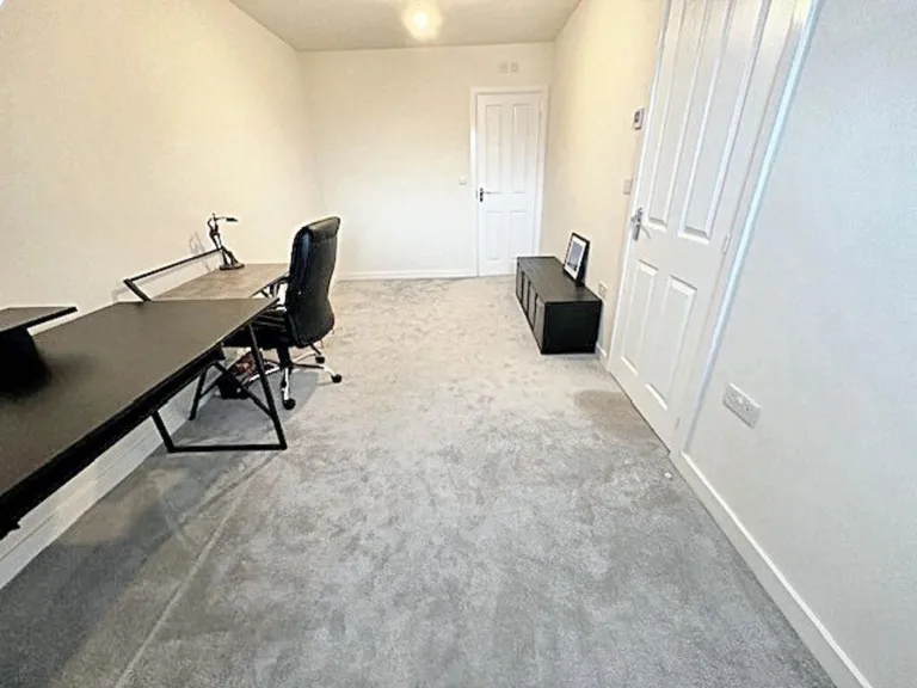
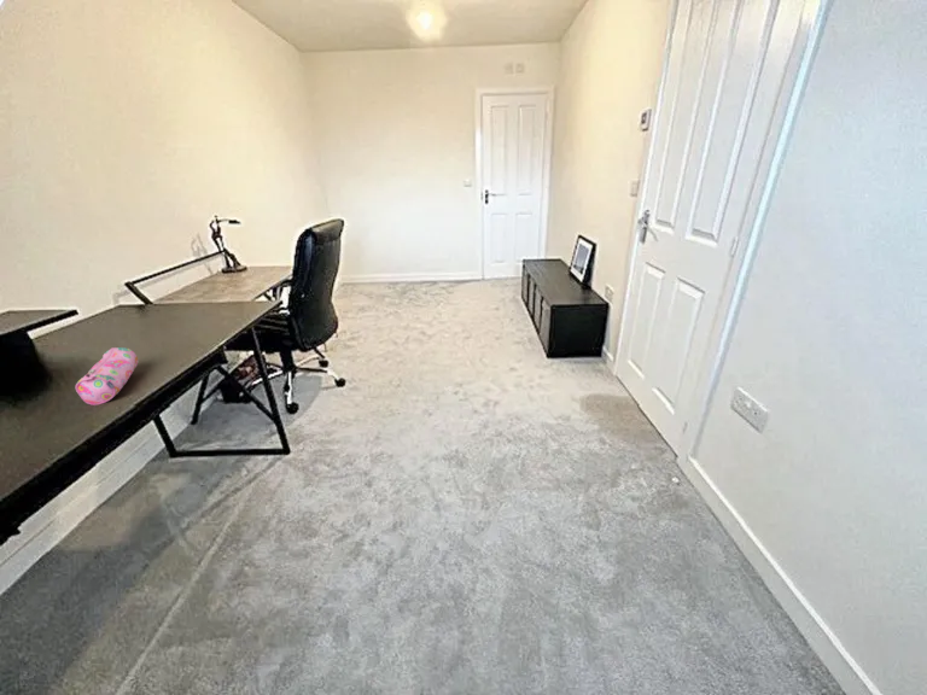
+ pencil case [75,346,139,407]
